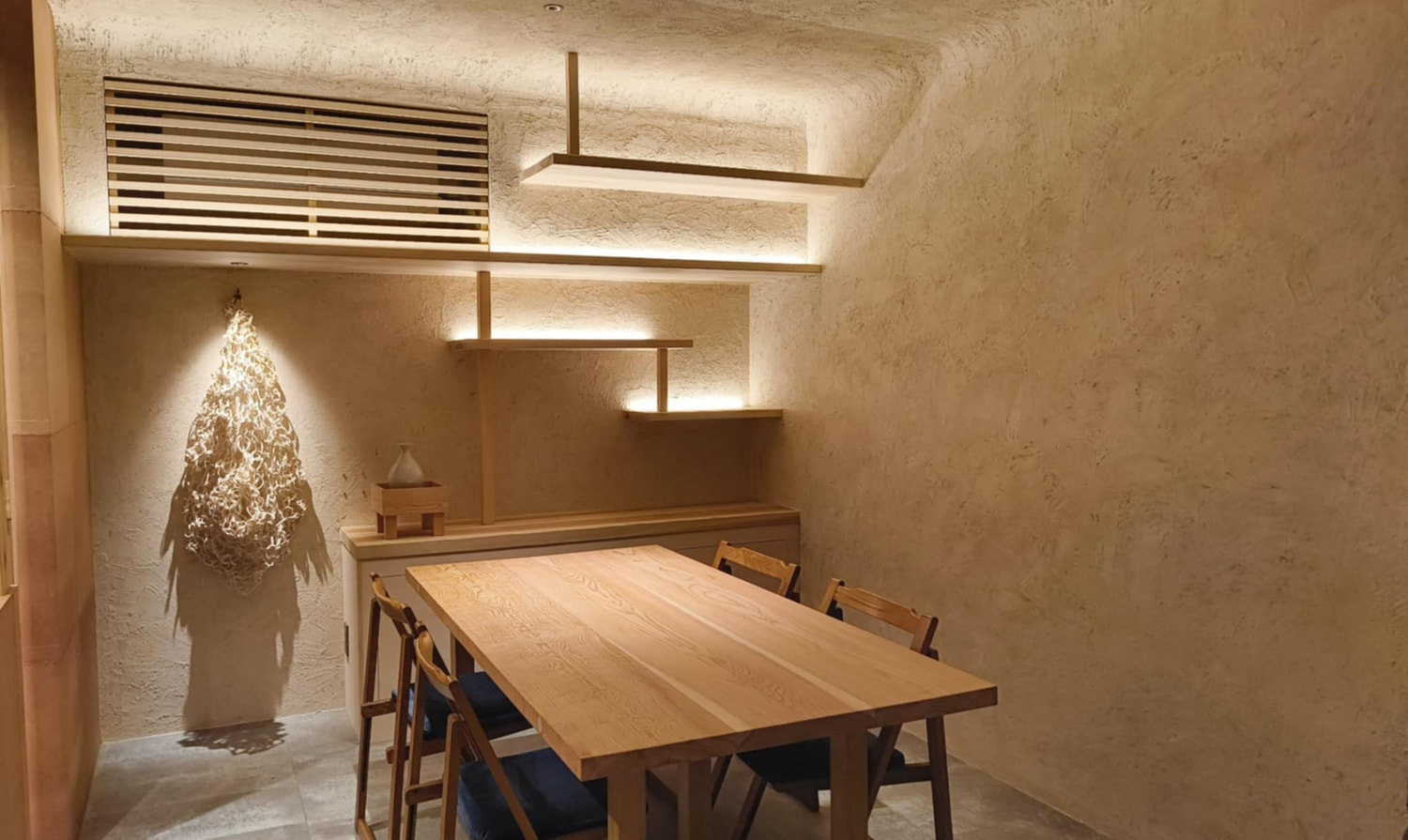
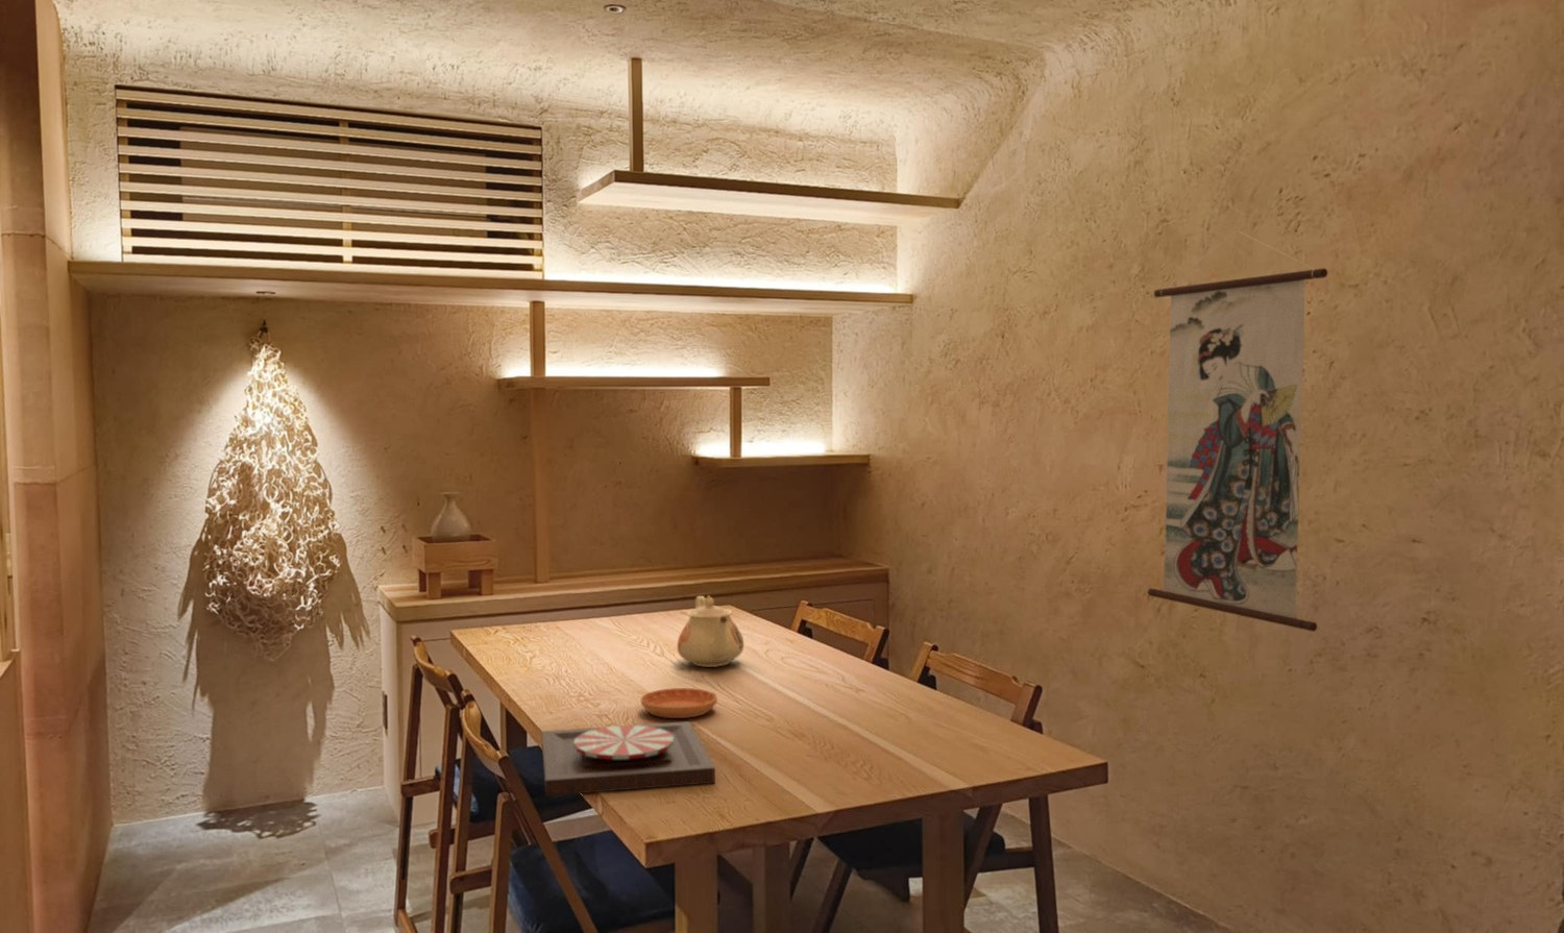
+ teapot [675,594,744,669]
+ saucer [639,688,719,720]
+ wall scroll [1147,229,1329,633]
+ plate [541,721,716,797]
